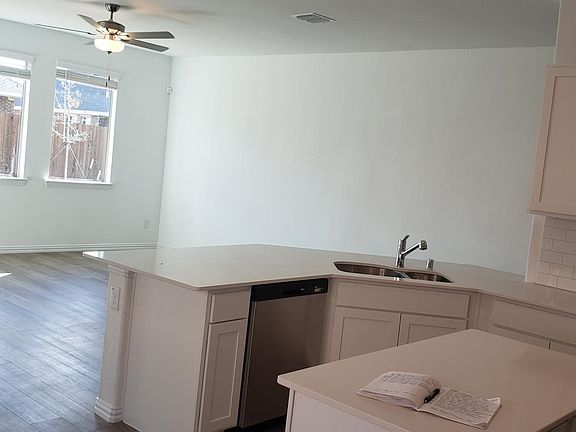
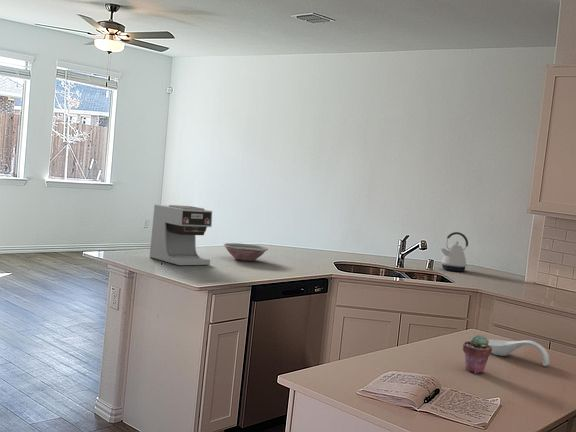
+ coffee maker [149,204,213,266]
+ bowl [223,242,269,262]
+ potted succulent [462,334,492,374]
+ spoon rest [488,339,550,367]
+ kettle [440,231,469,272]
